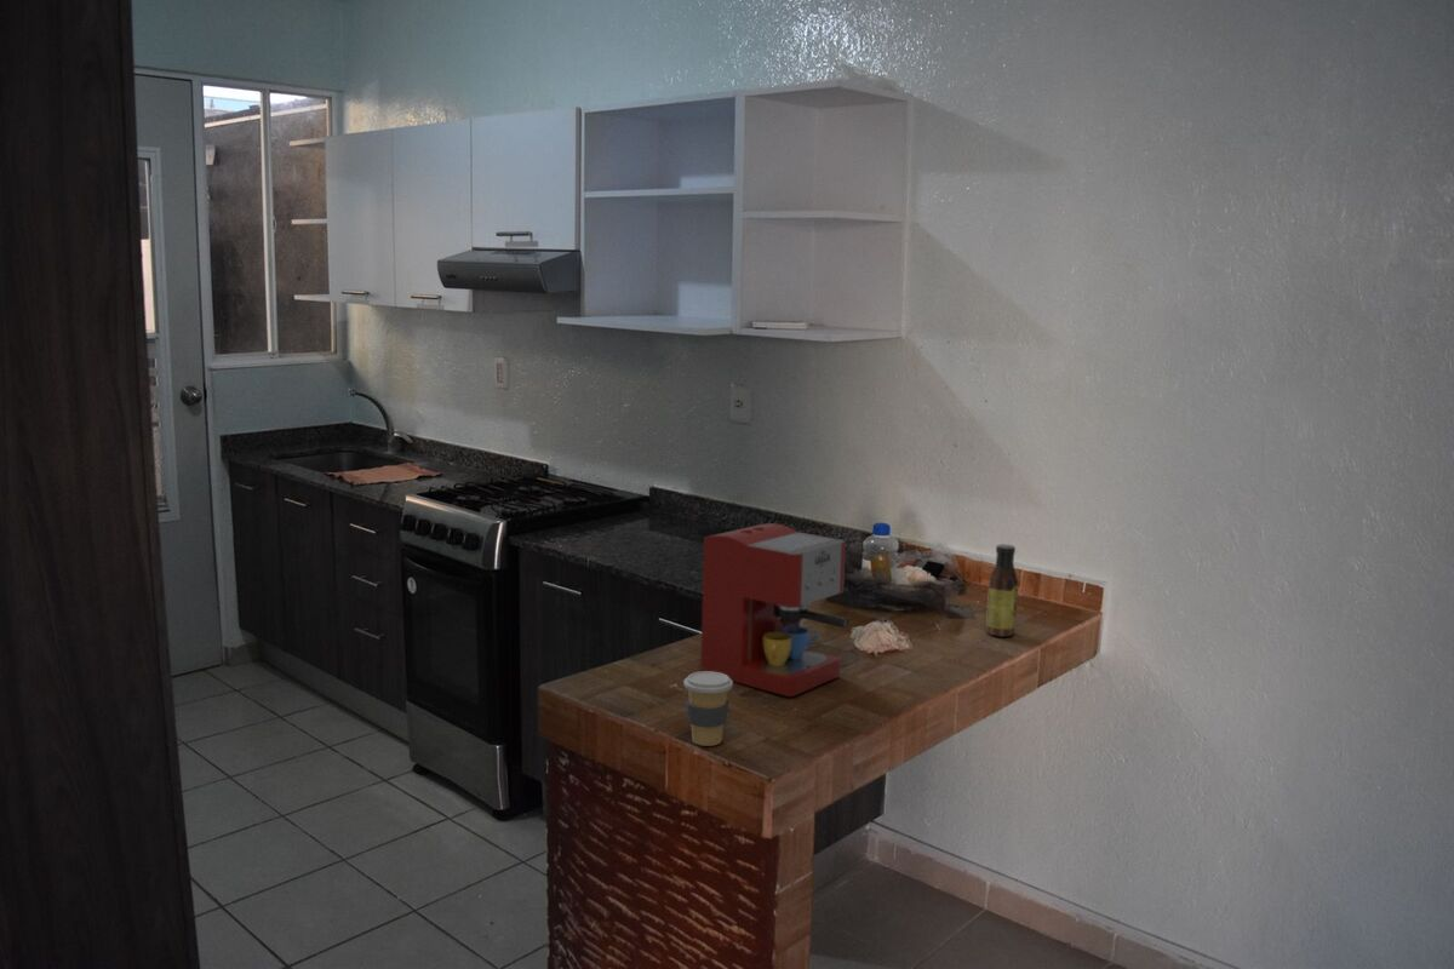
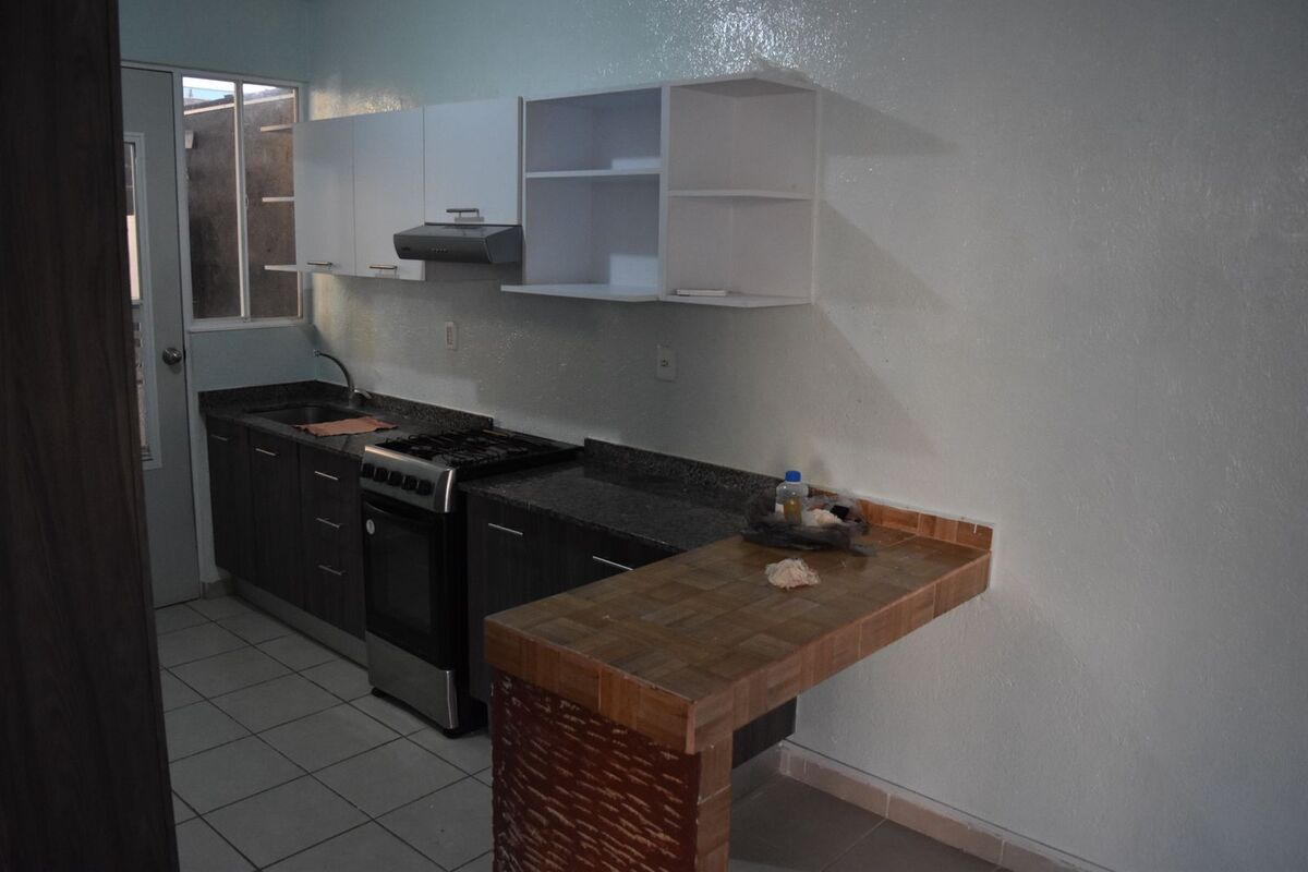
- coffee maker [700,522,851,698]
- sauce bottle [985,543,1019,638]
- coffee cup [682,670,734,747]
